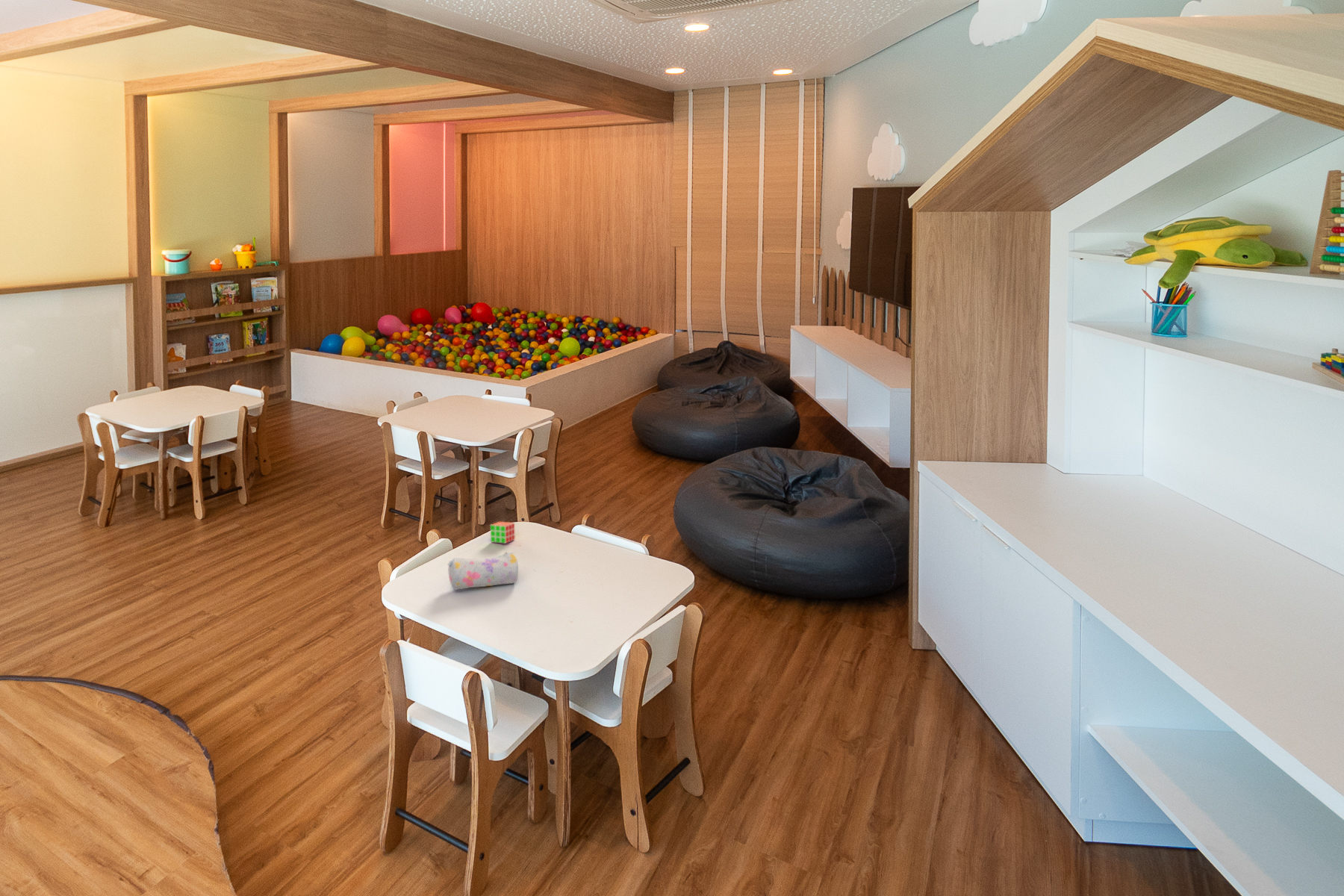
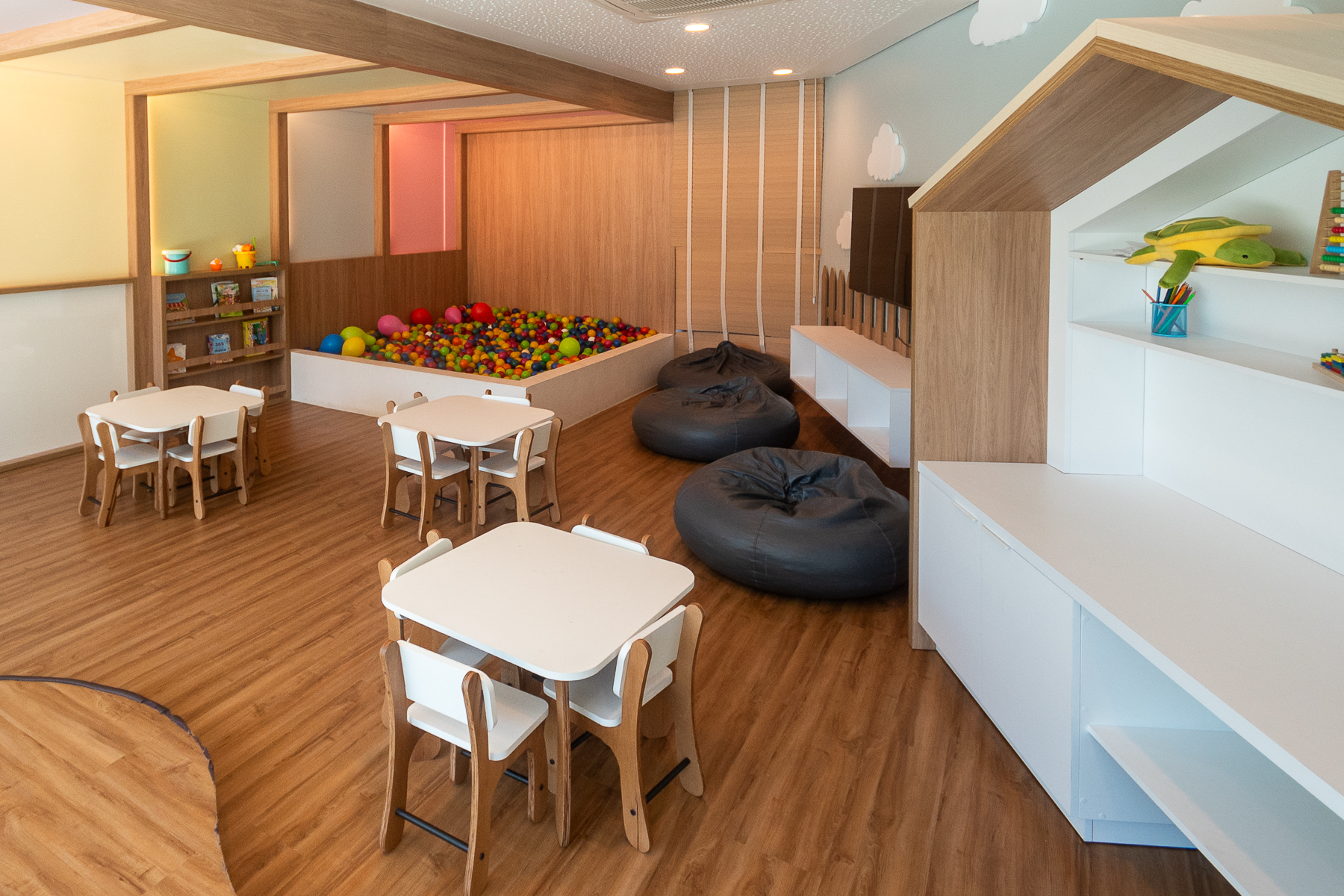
- pencil case [447,552,519,591]
- rubik's cube [490,521,515,544]
